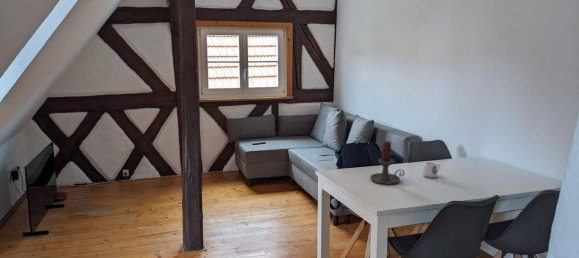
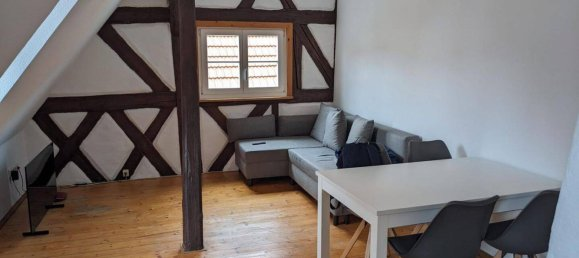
- mug [421,161,441,179]
- candle holder [369,140,406,185]
